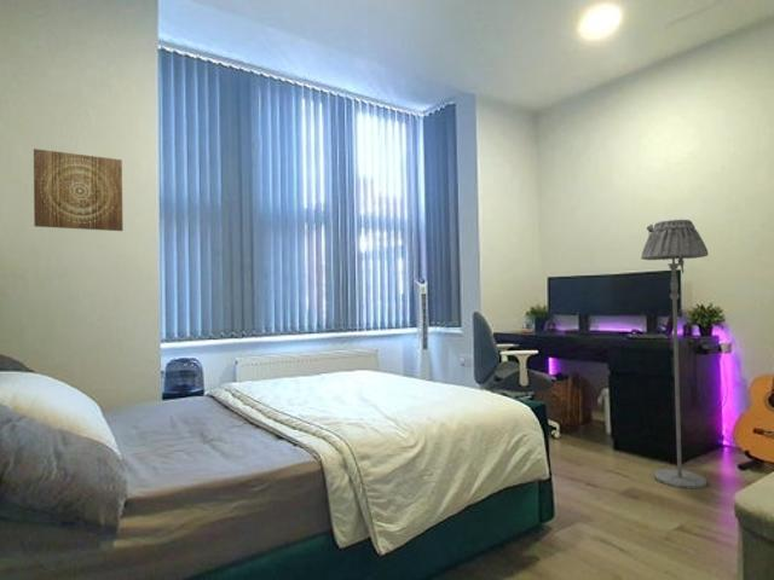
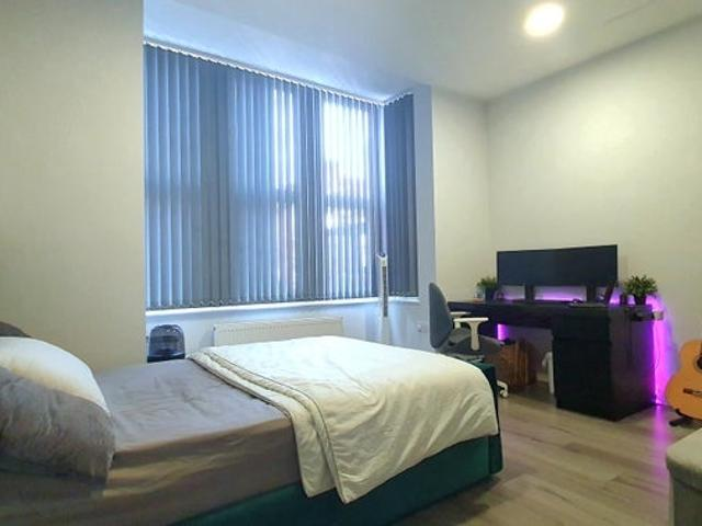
- floor lamp [640,219,710,489]
- wall art [33,147,125,232]
